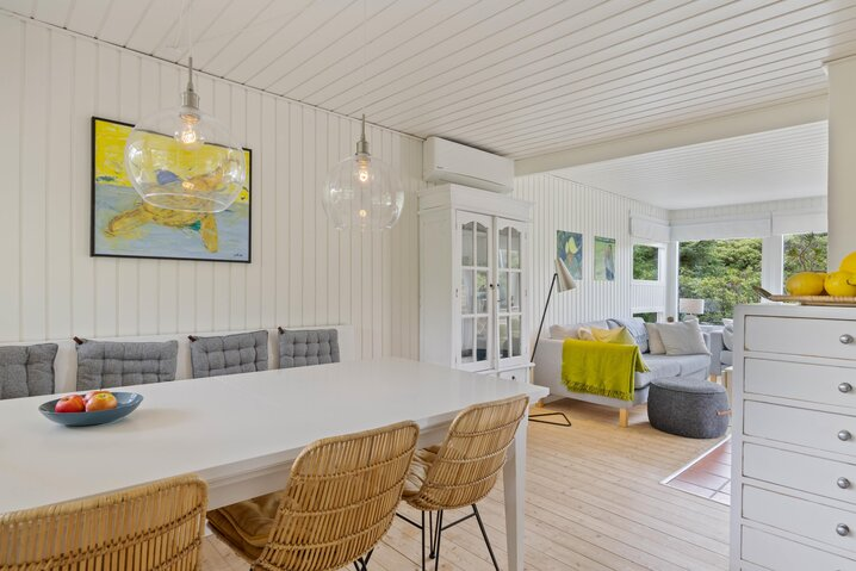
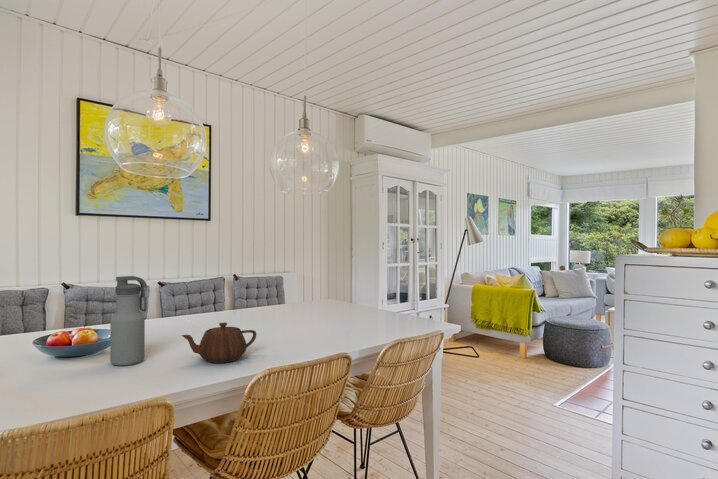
+ teapot [180,322,258,364]
+ water bottle [109,275,148,367]
